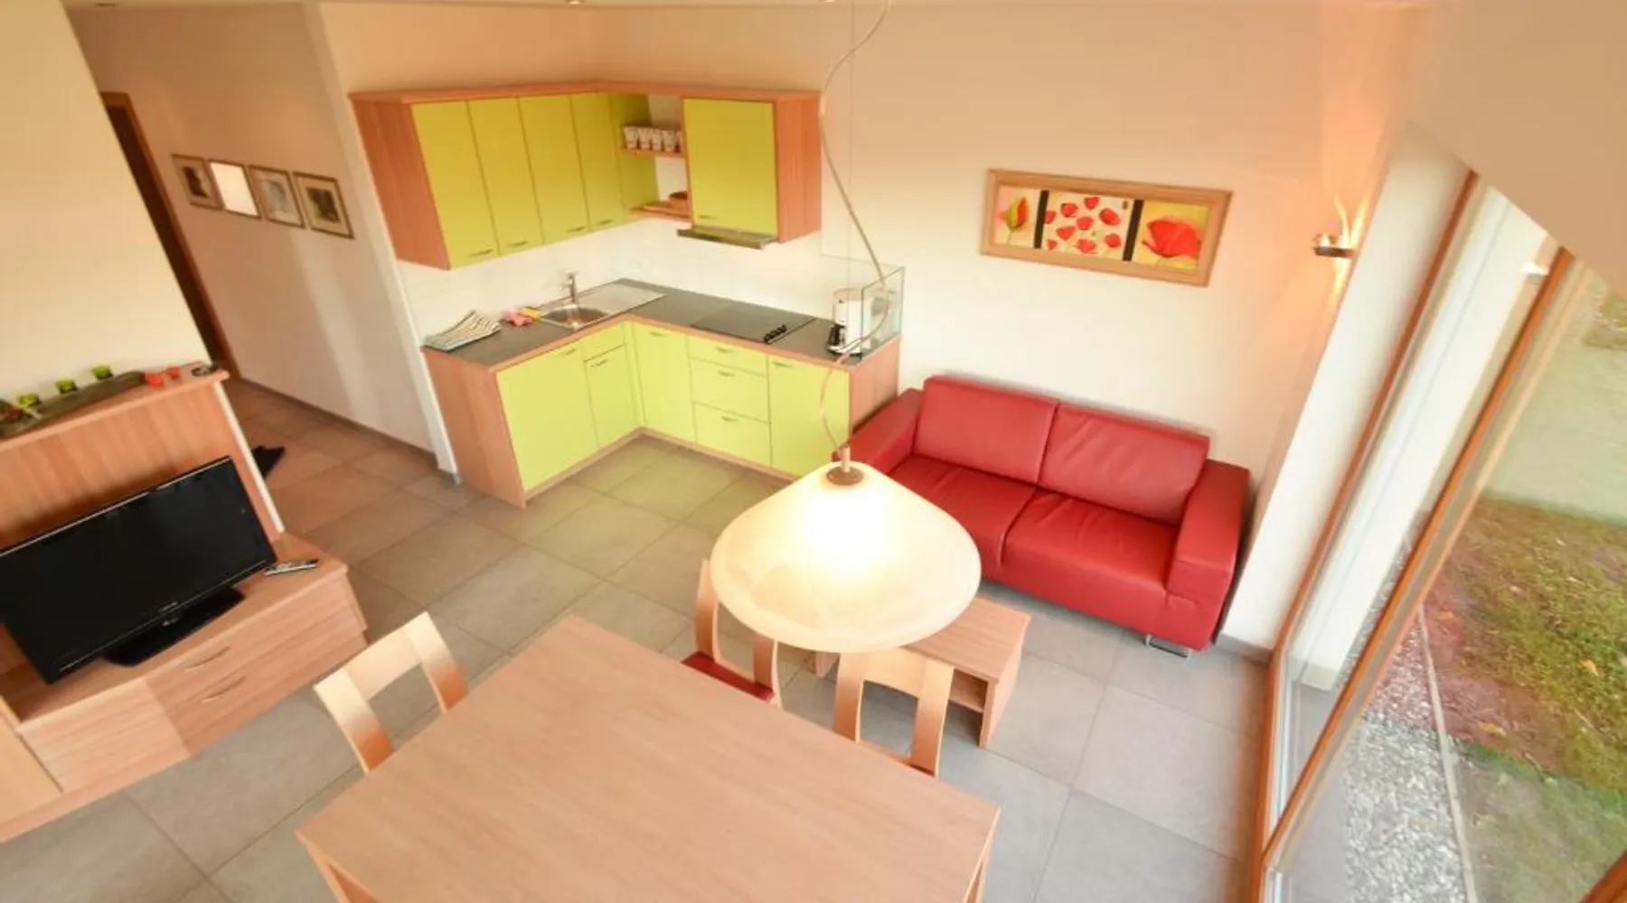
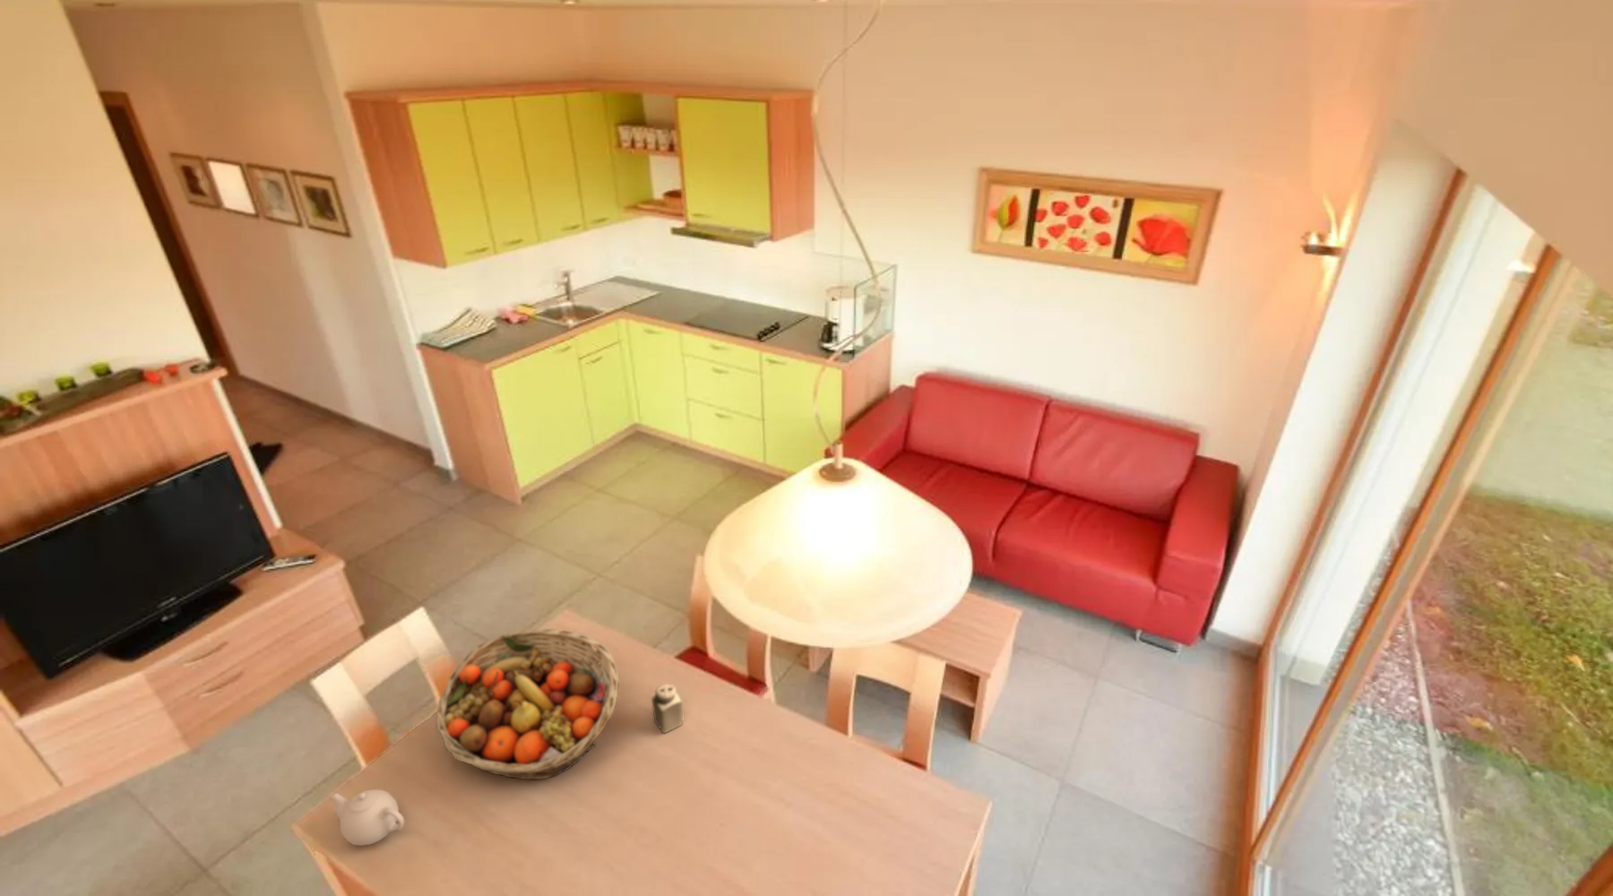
+ fruit basket [436,628,619,780]
+ salt shaker [651,683,684,734]
+ teapot [328,789,405,846]
